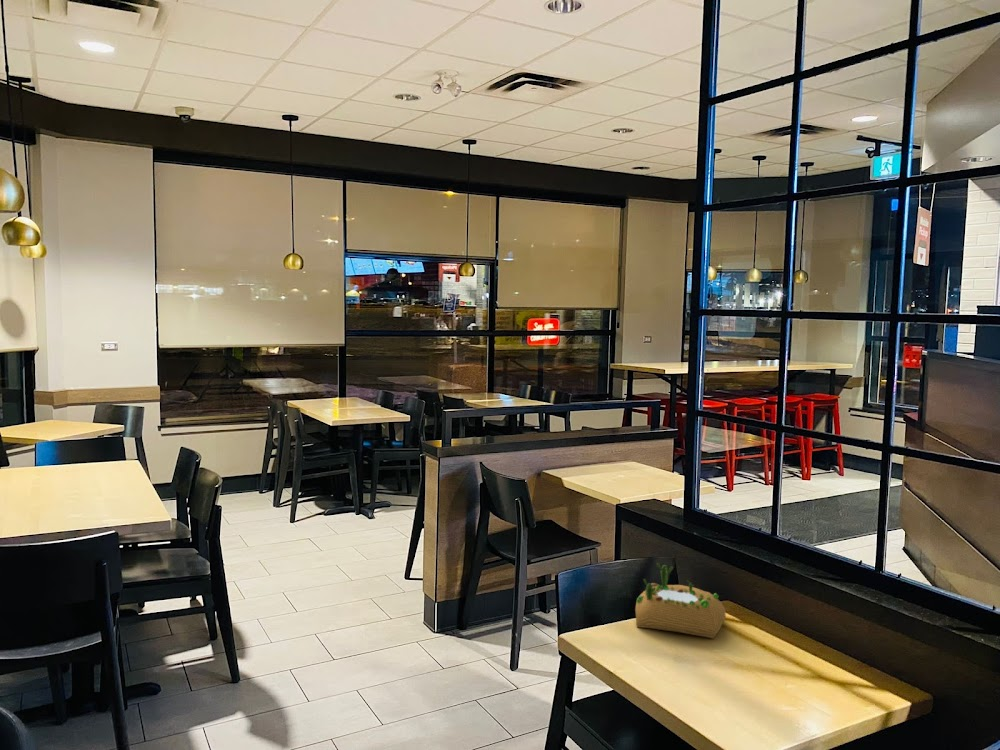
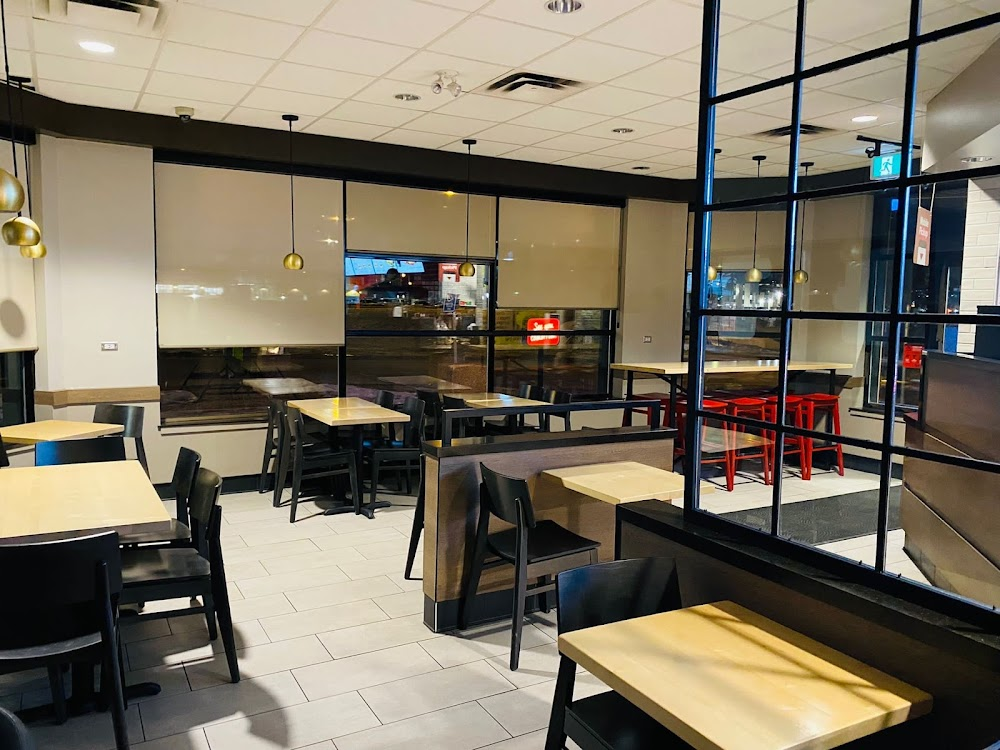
- succulent planter [634,562,726,640]
